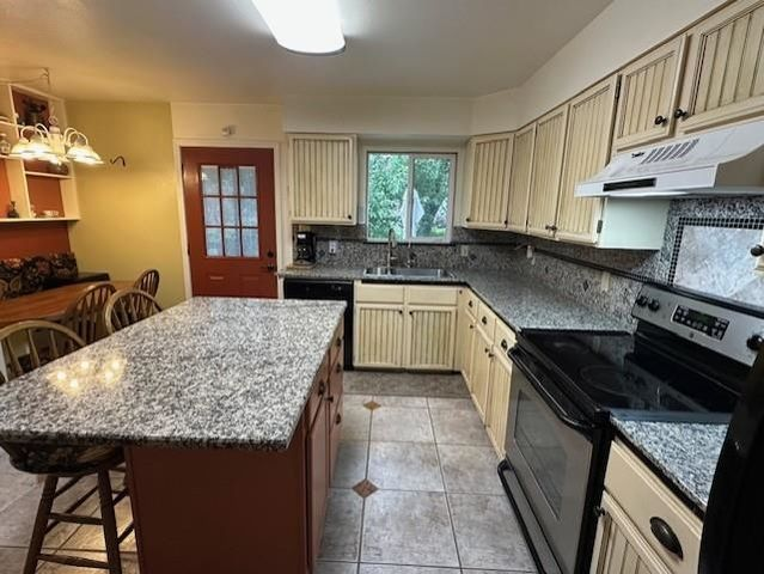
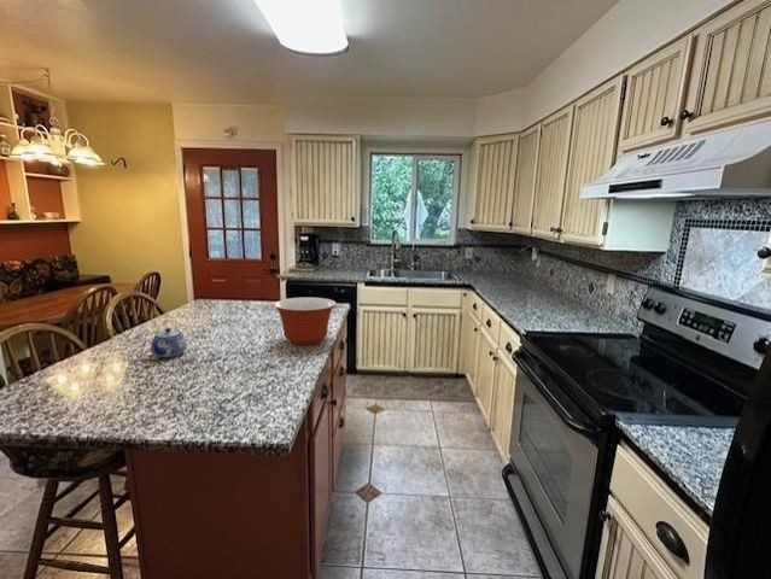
+ teapot [150,327,188,358]
+ mixing bowl [273,297,337,346]
